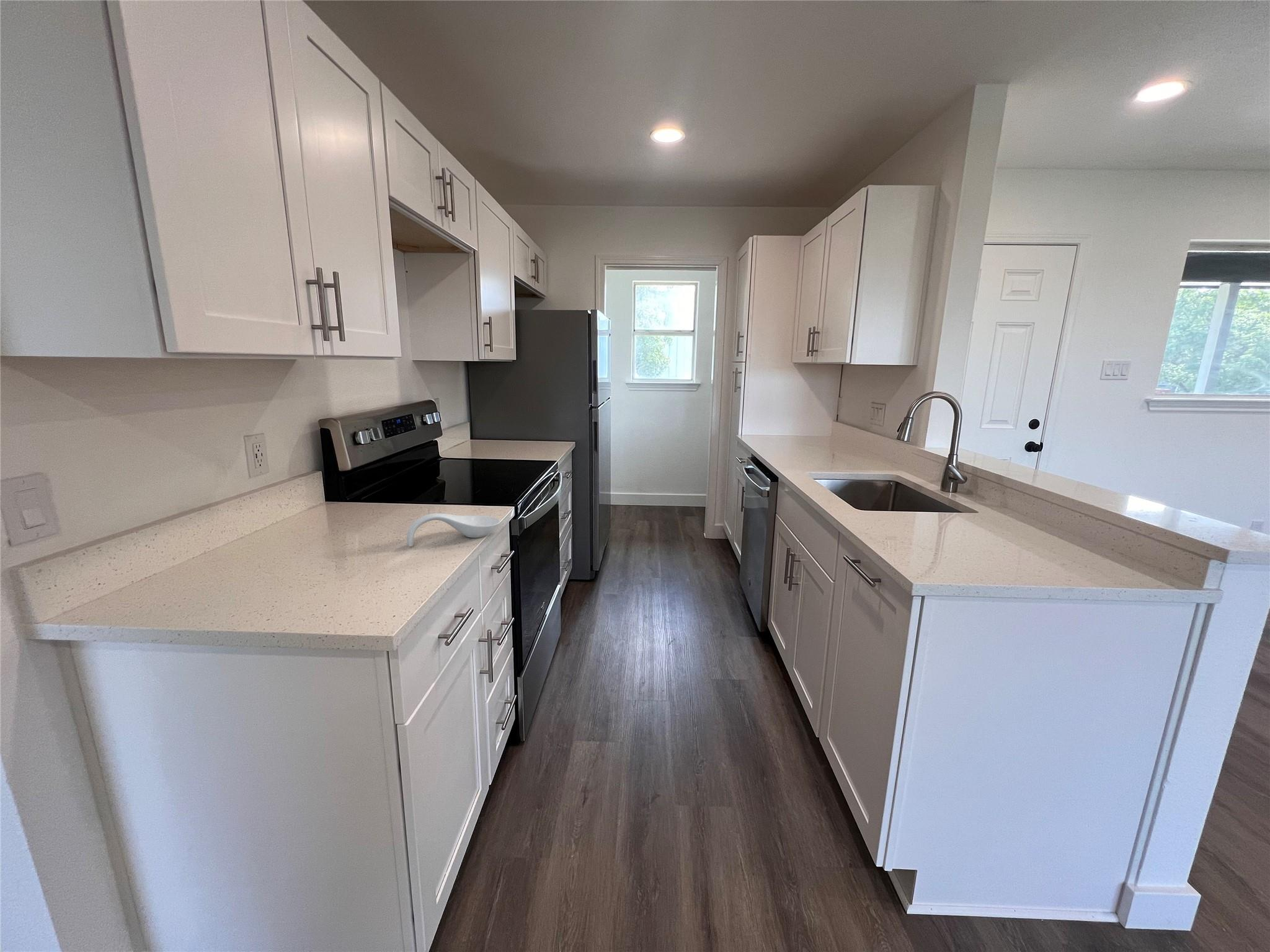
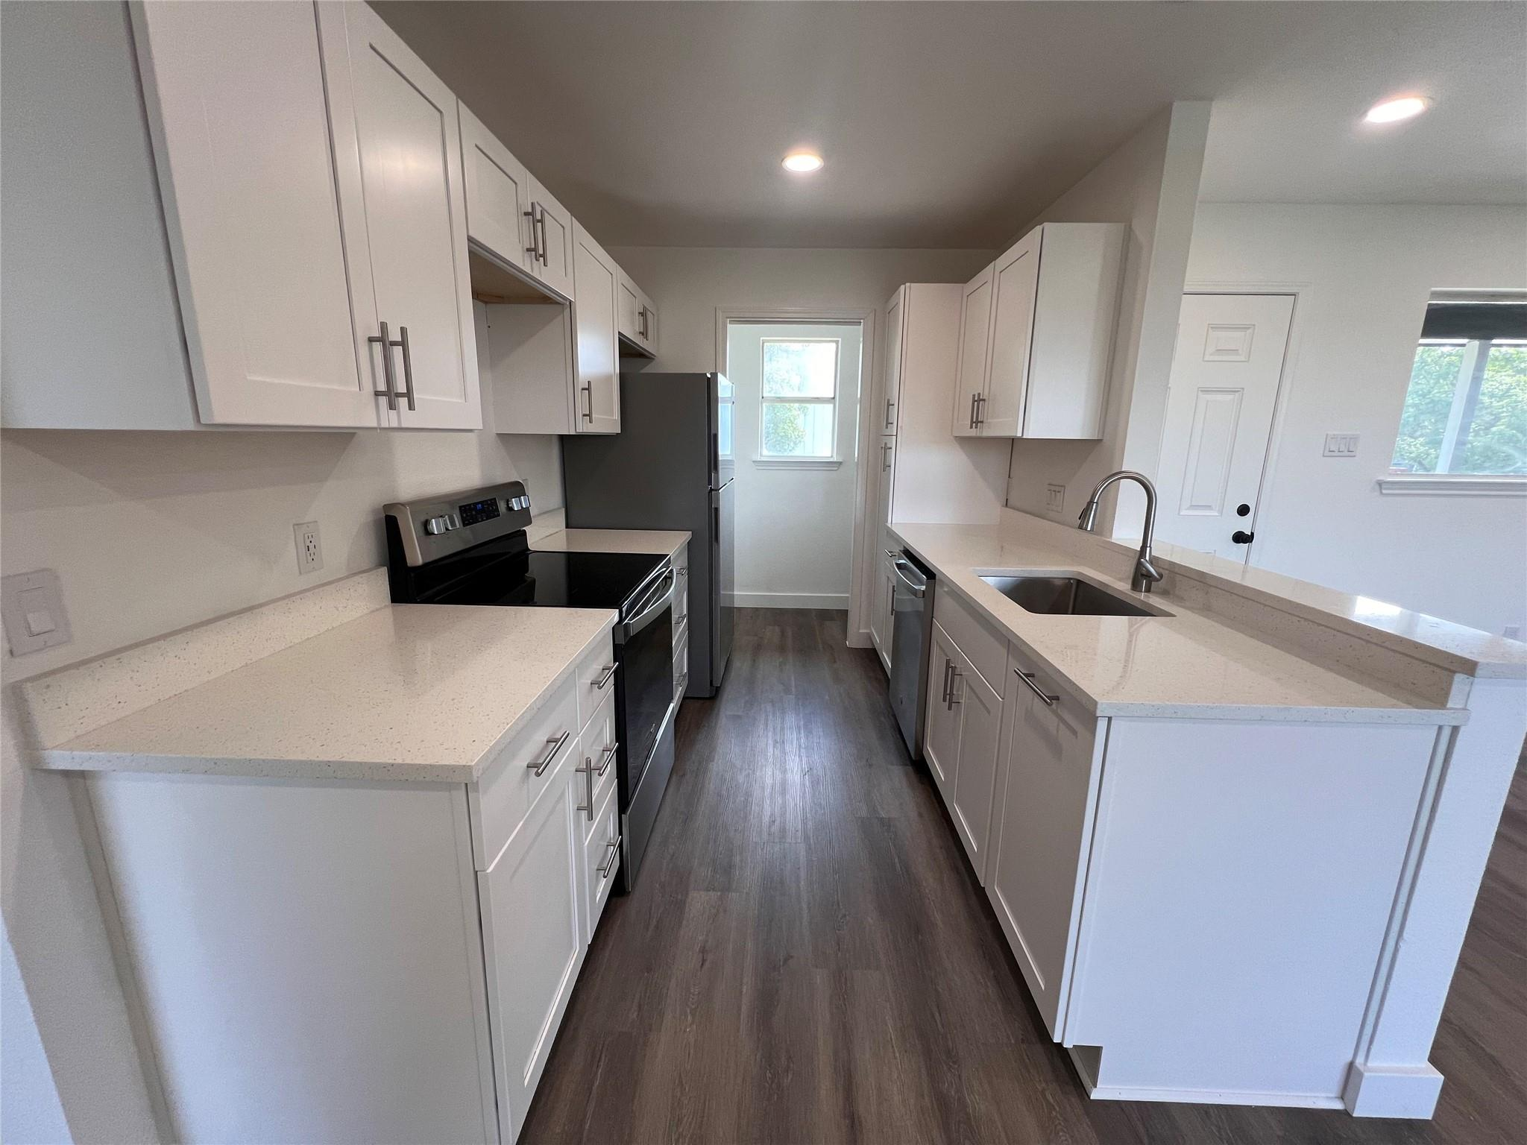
- spoon rest [406,513,501,547]
